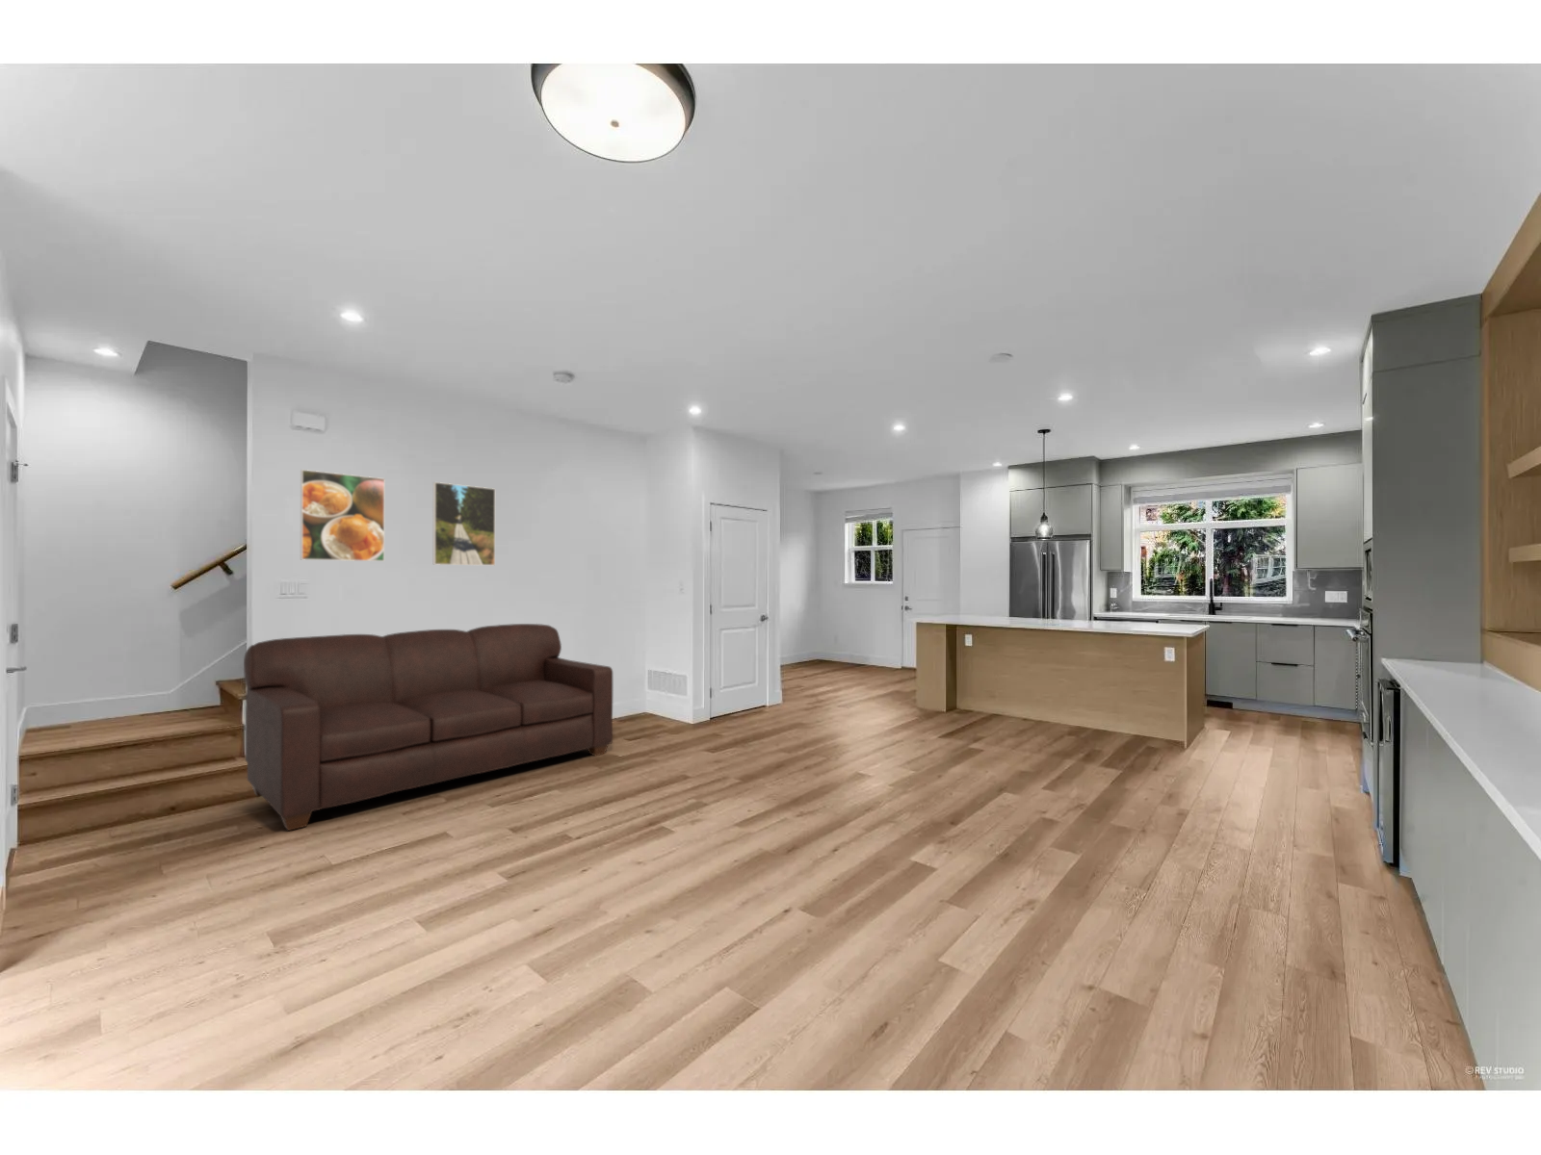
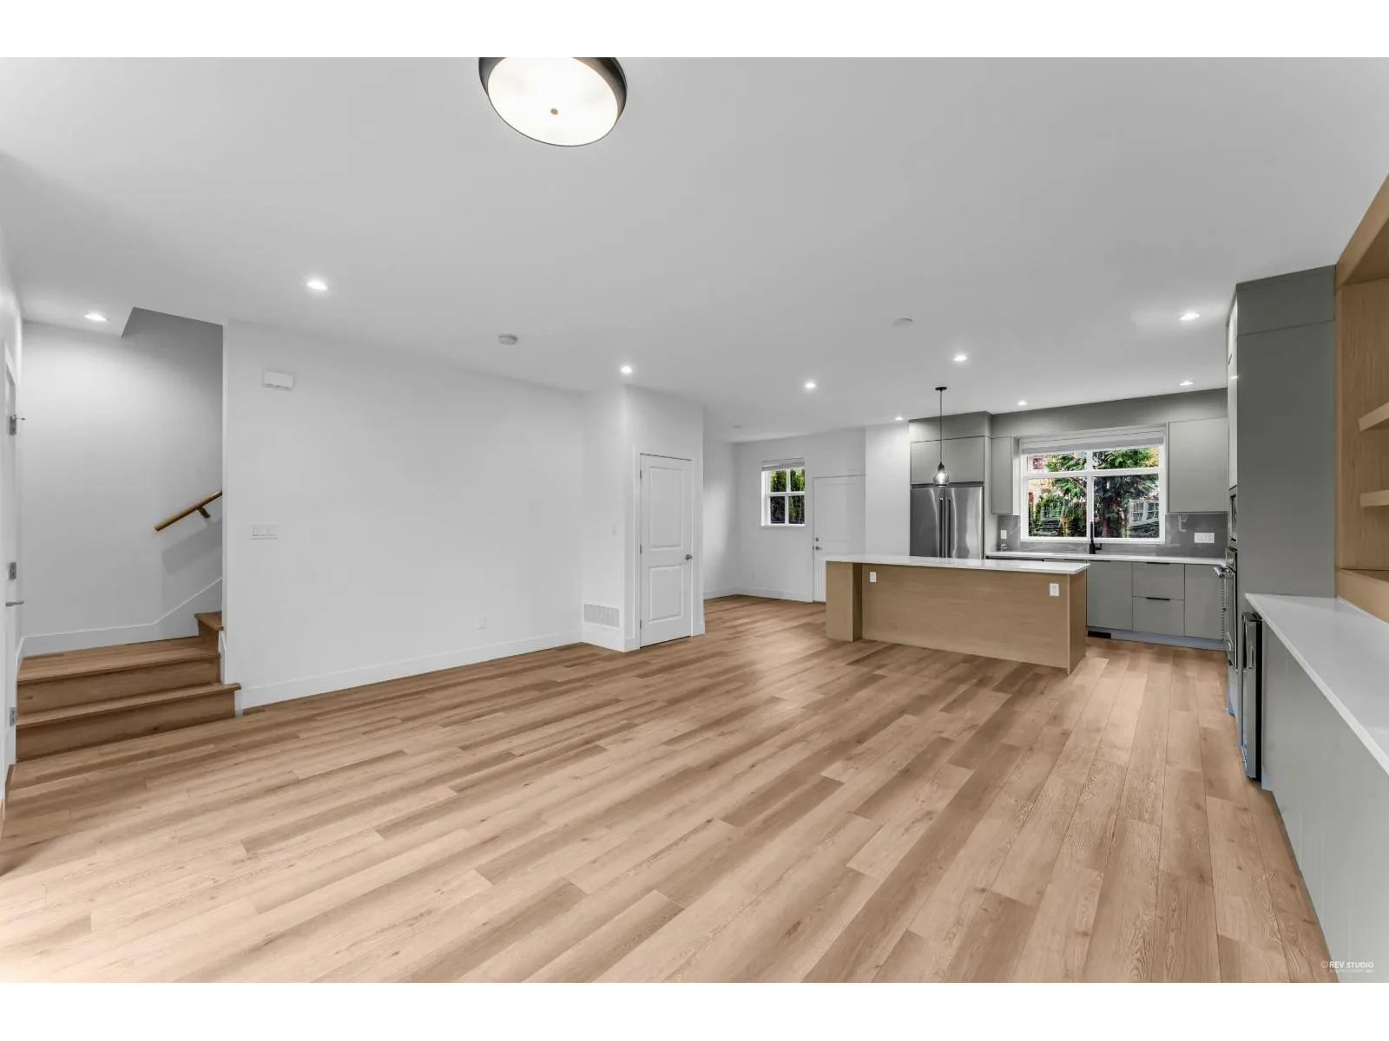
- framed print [432,482,496,565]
- sofa [243,622,614,831]
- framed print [300,468,386,562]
